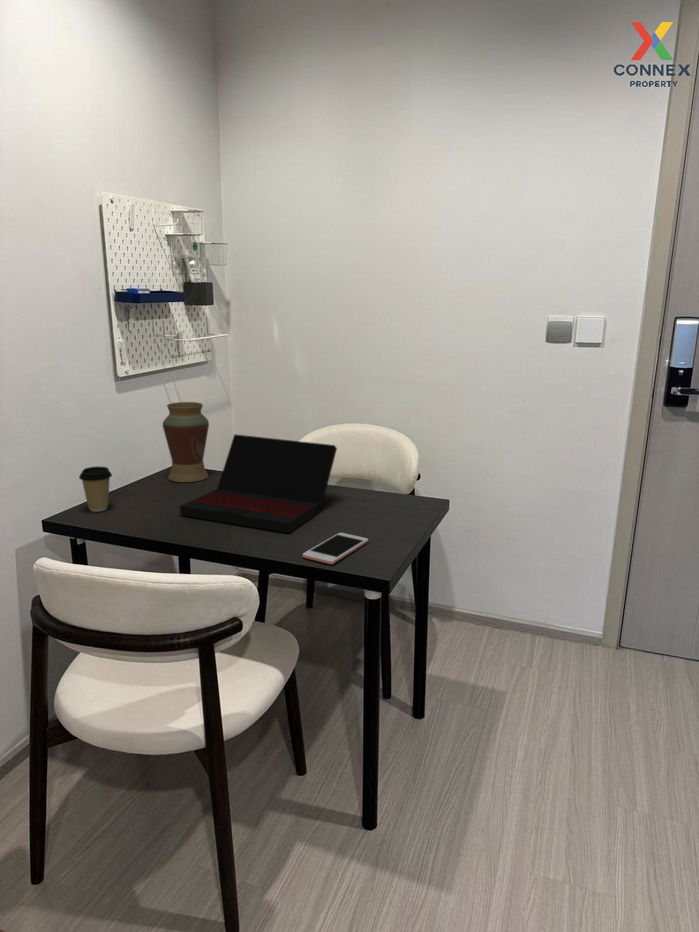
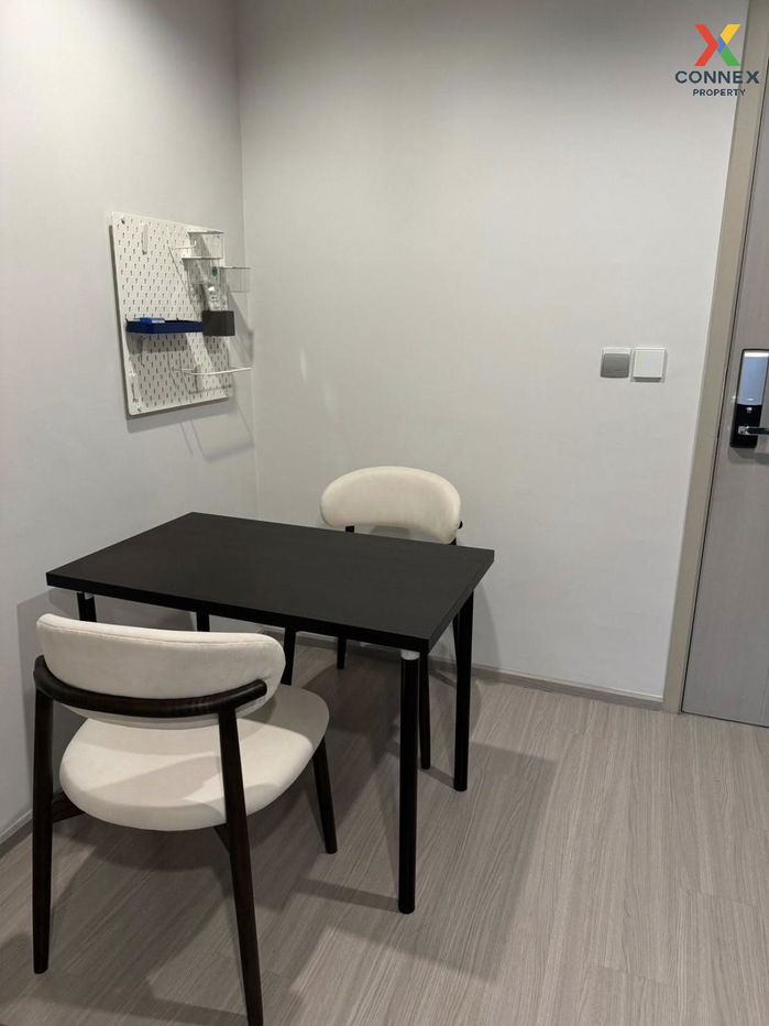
- coffee cup [78,466,113,513]
- cell phone [302,532,369,565]
- laptop [179,433,338,534]
- vase [162,401,210,483]
